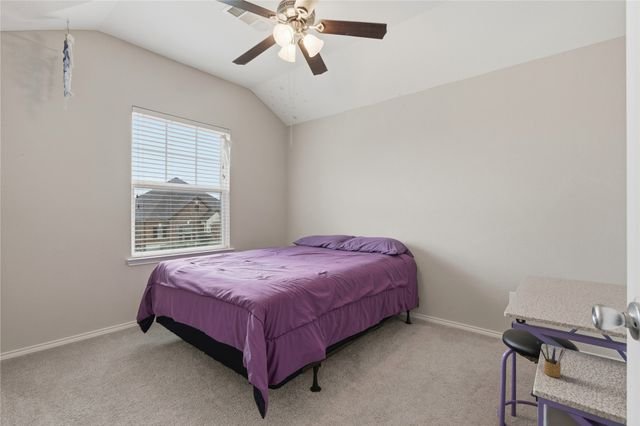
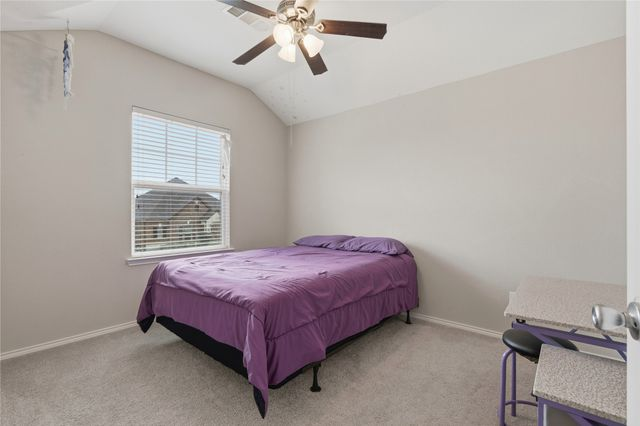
- pencil box [536,341,567,378]
